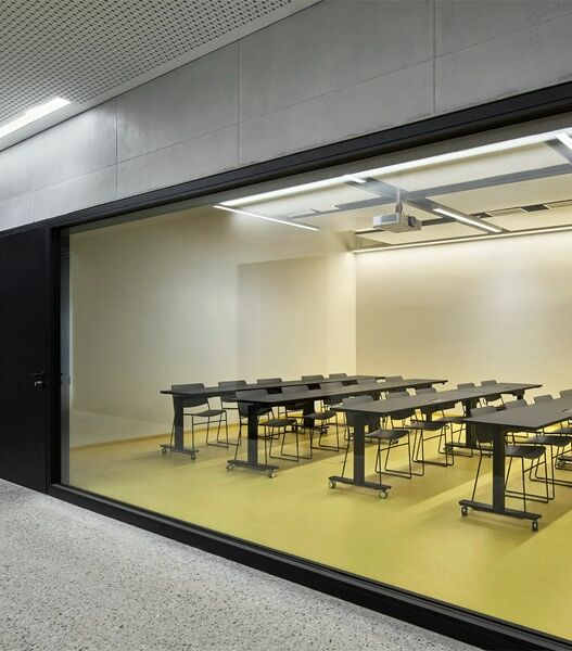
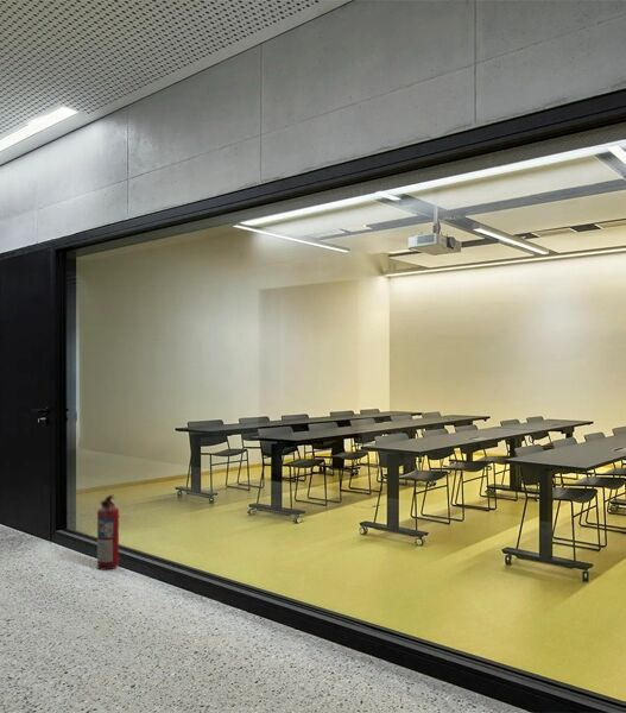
+ fire extinguisher [96,493,121,572]
